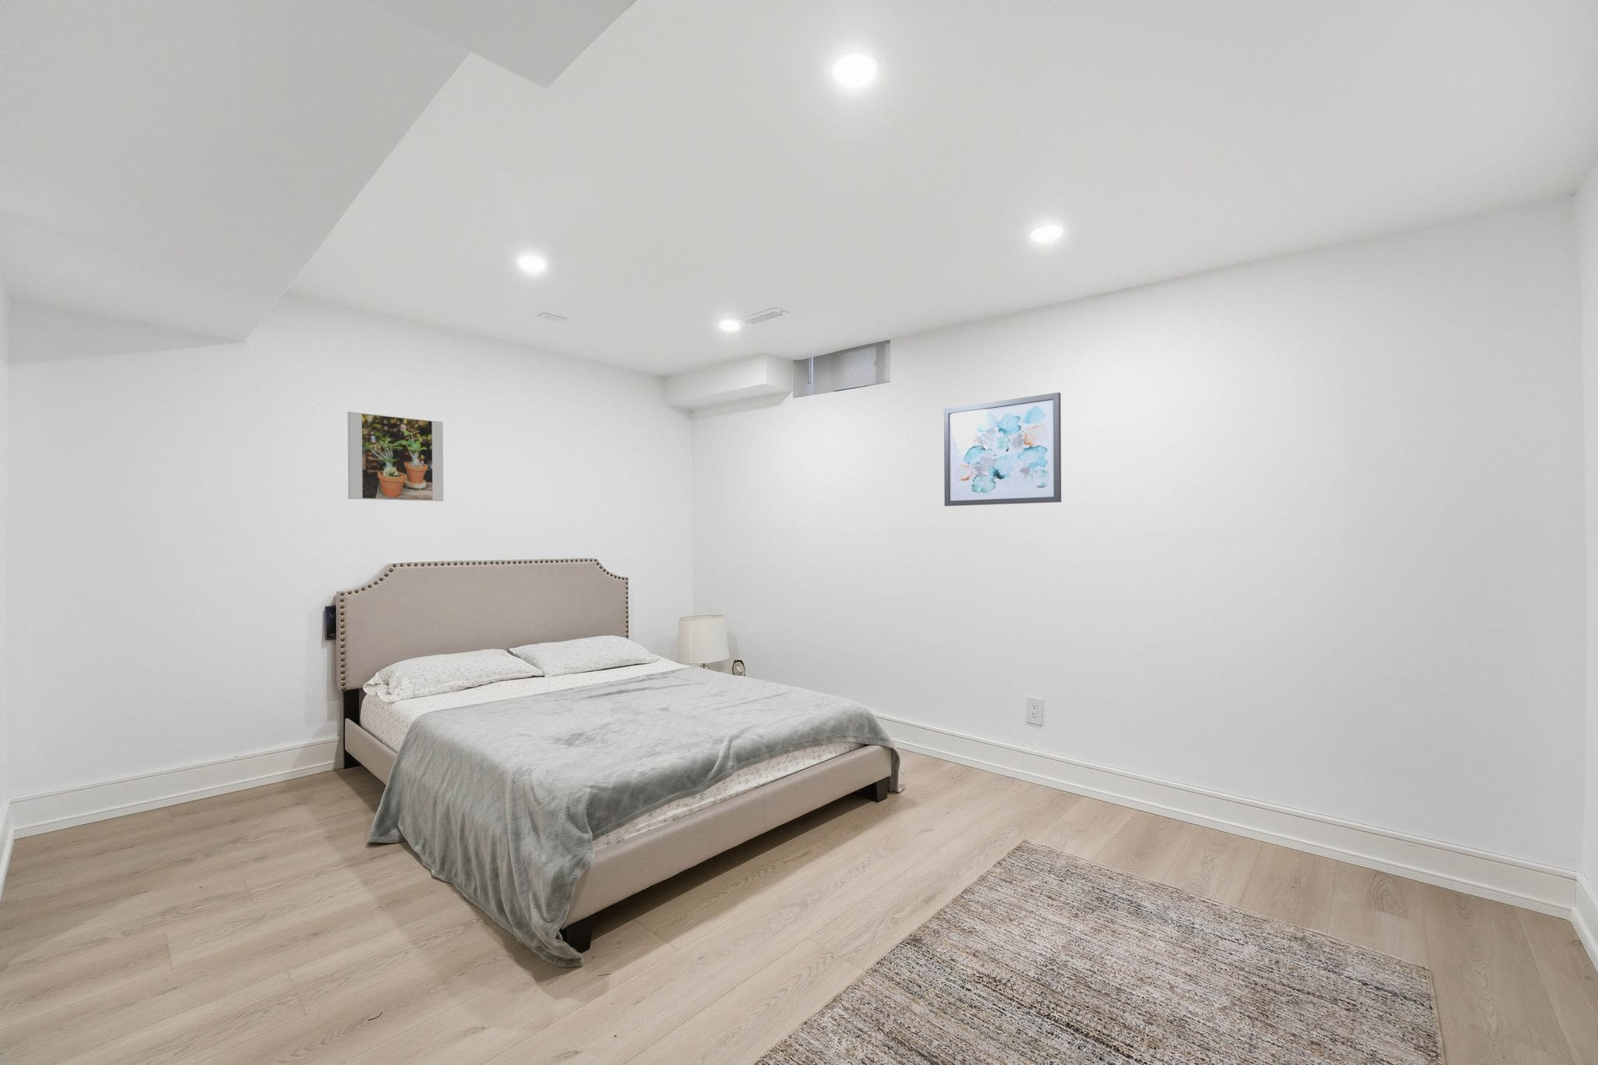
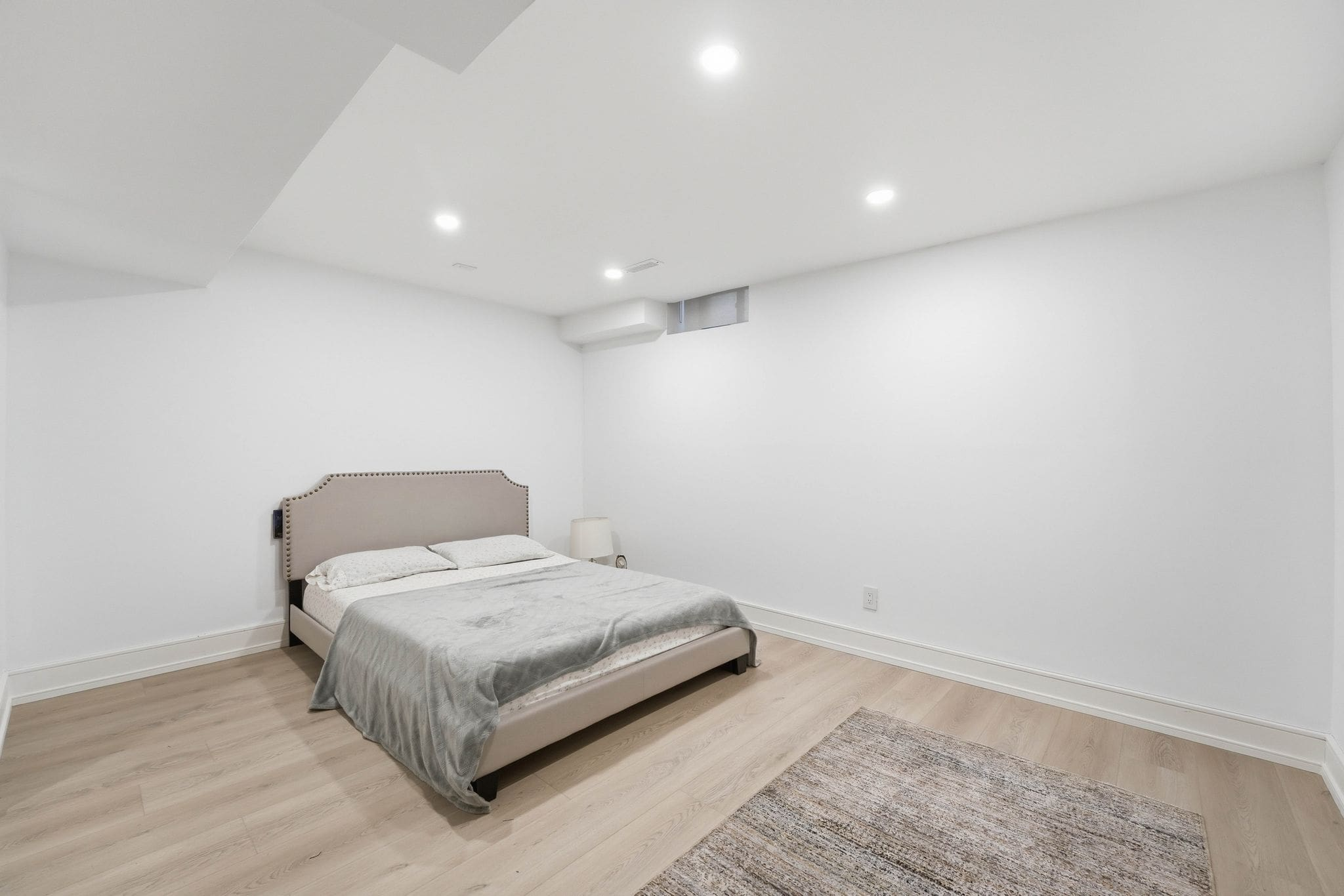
- wall art [943,391,1062,506]
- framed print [346,411,443,502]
